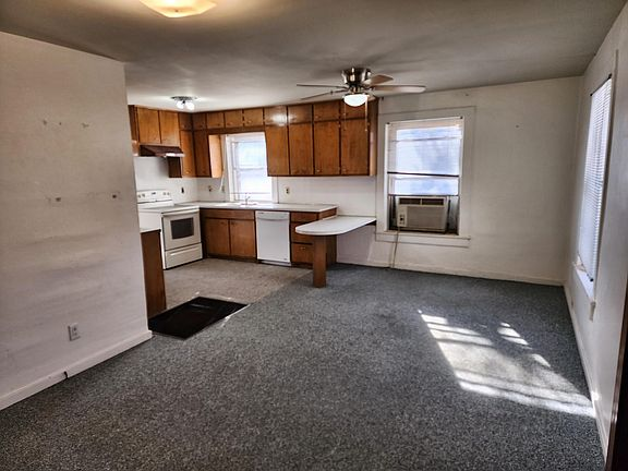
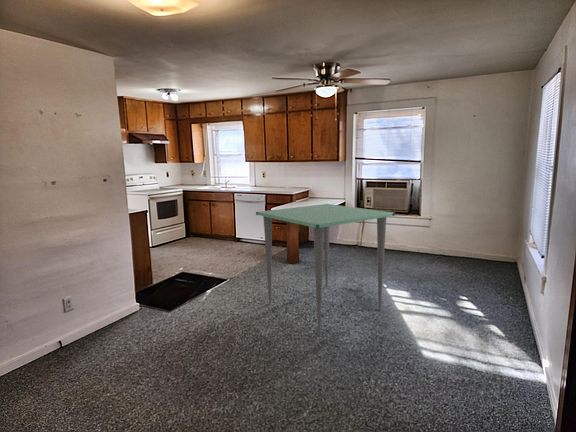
+ dining table [255,203,396,334]
